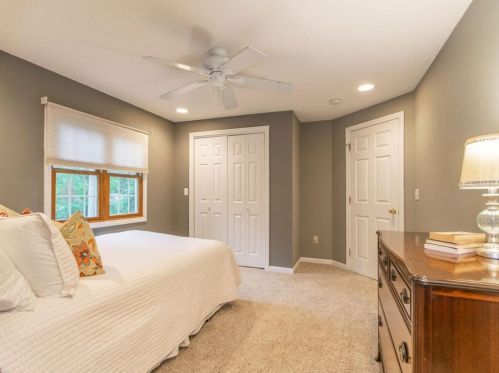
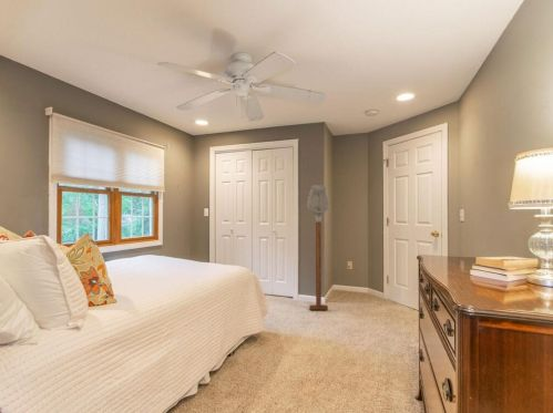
+ shovel [306,184,331,311]
